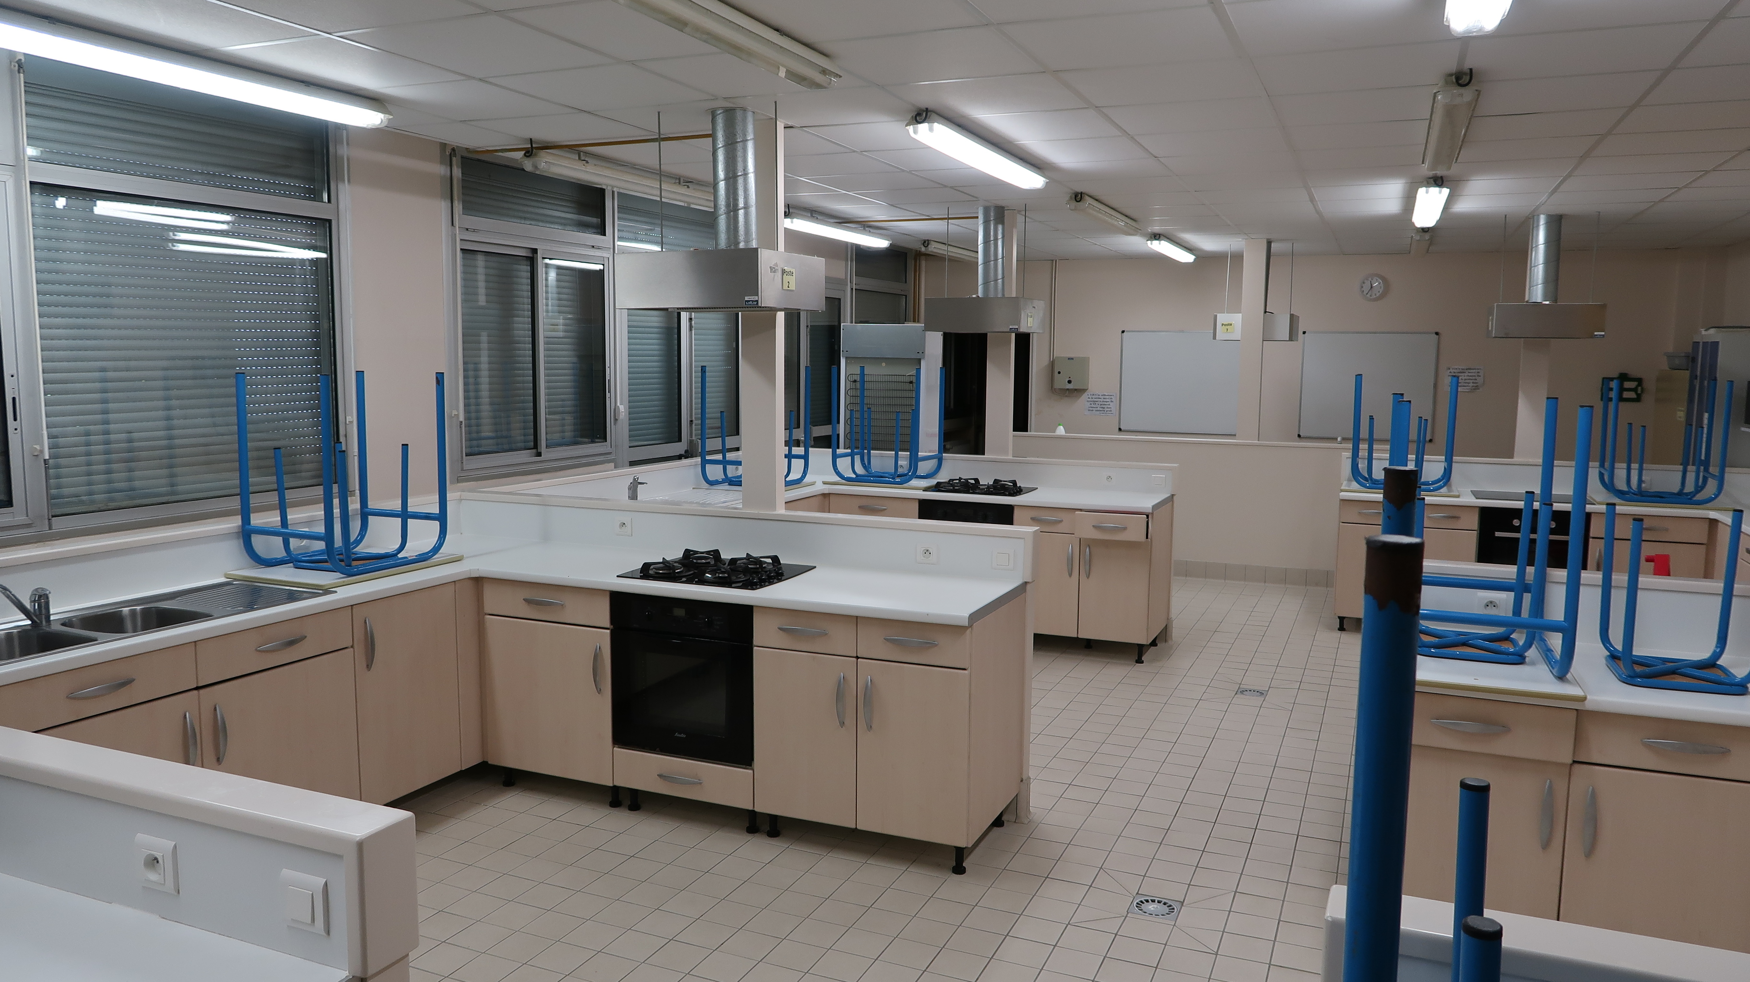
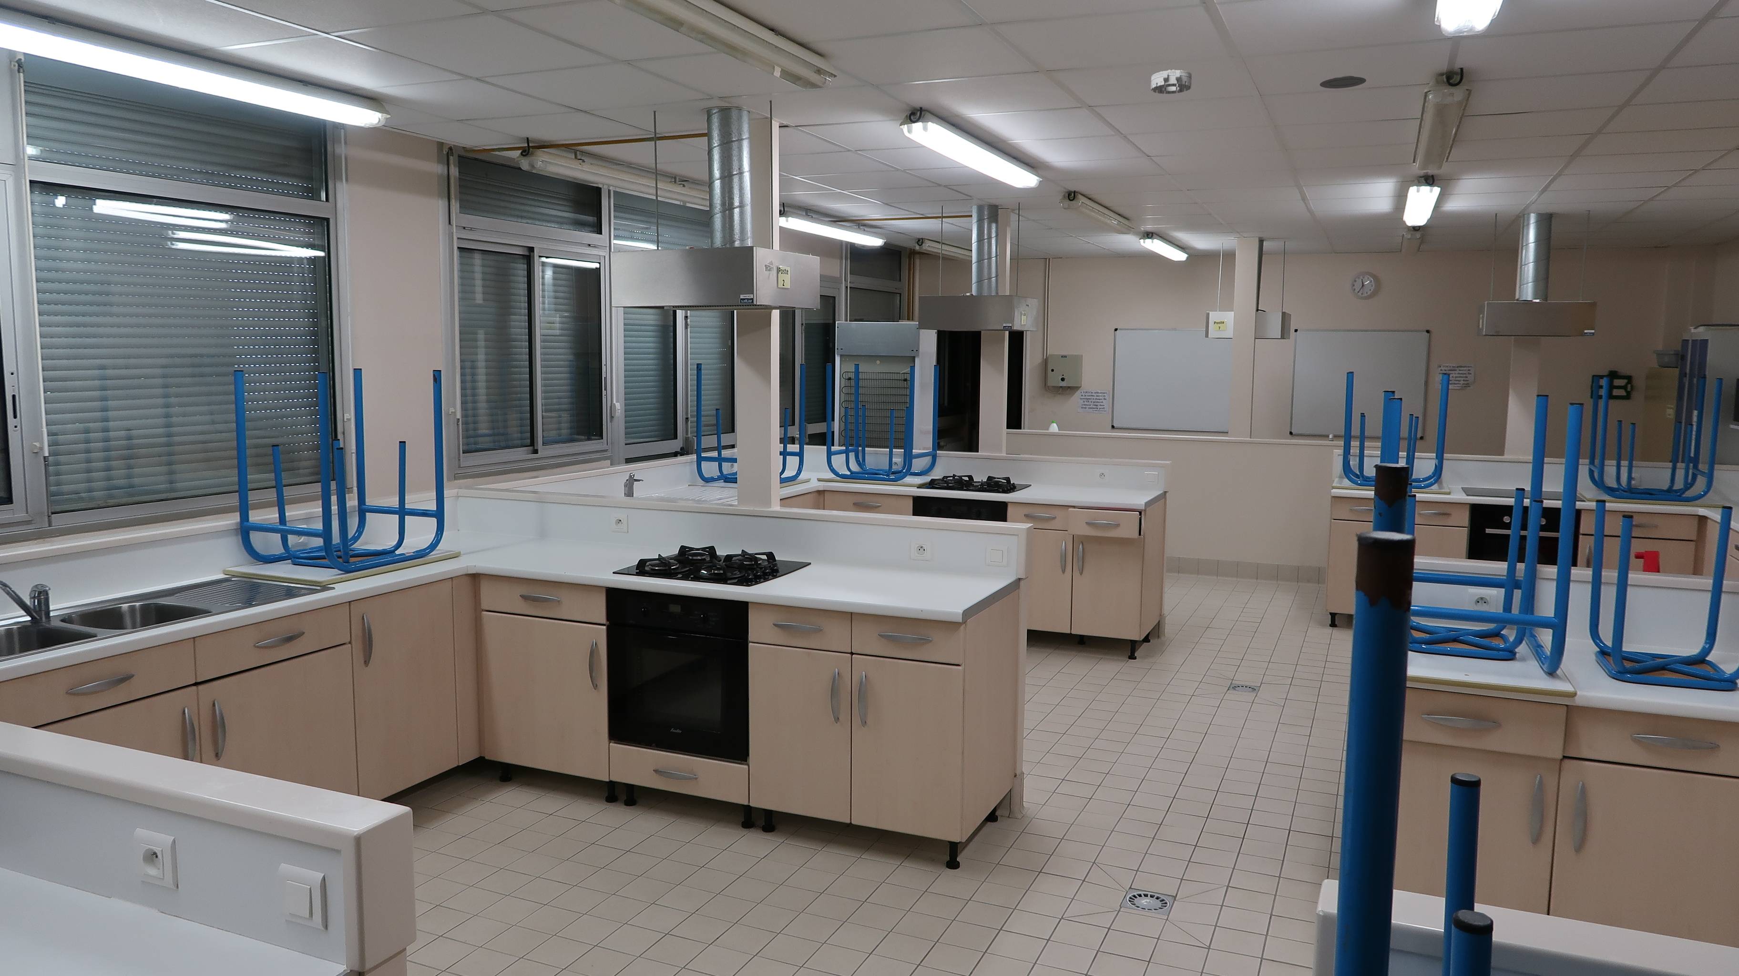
+ recessed light [1320,75,1366,90]
+ smoke detector [1150,69,1192,94]
